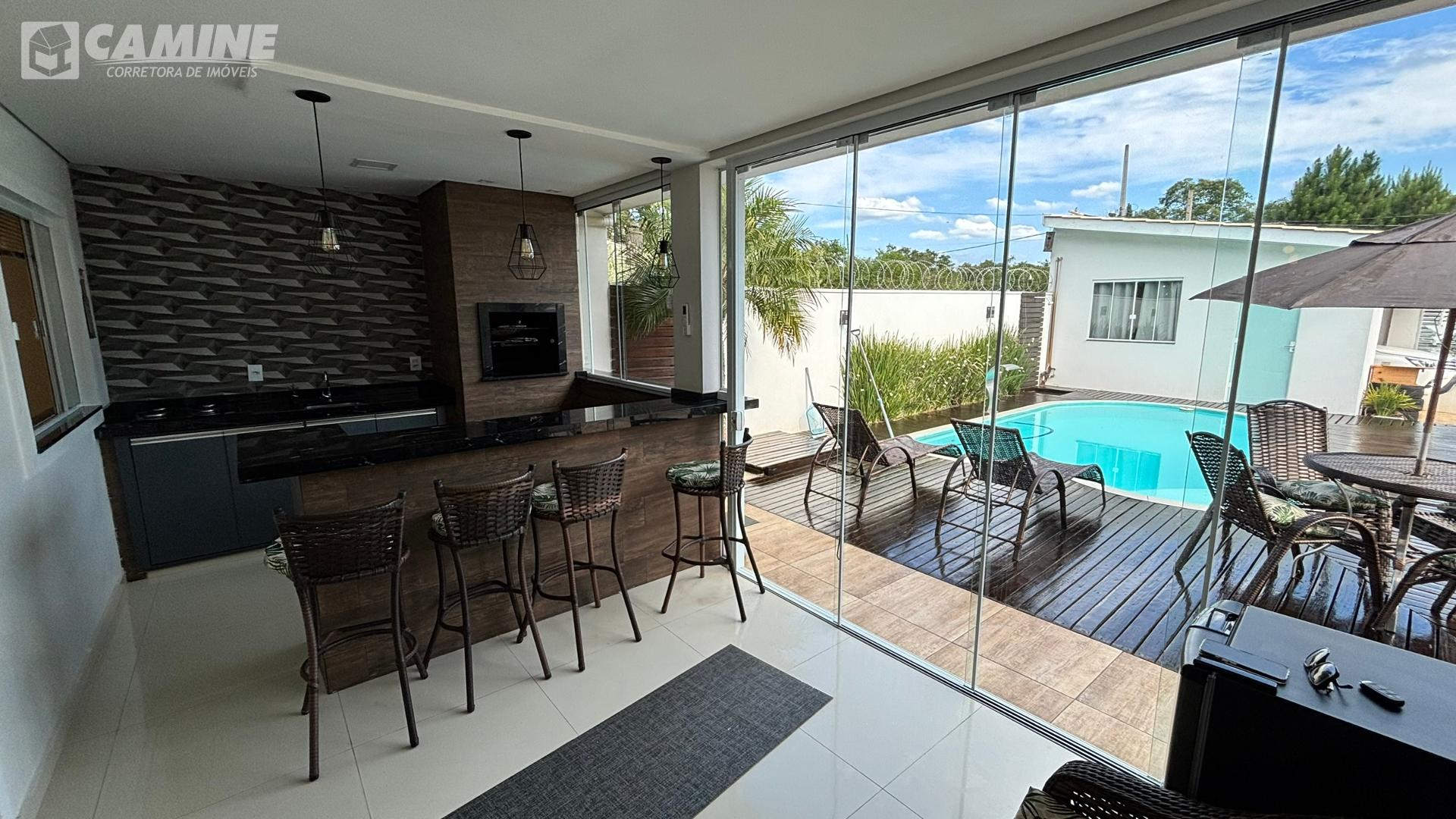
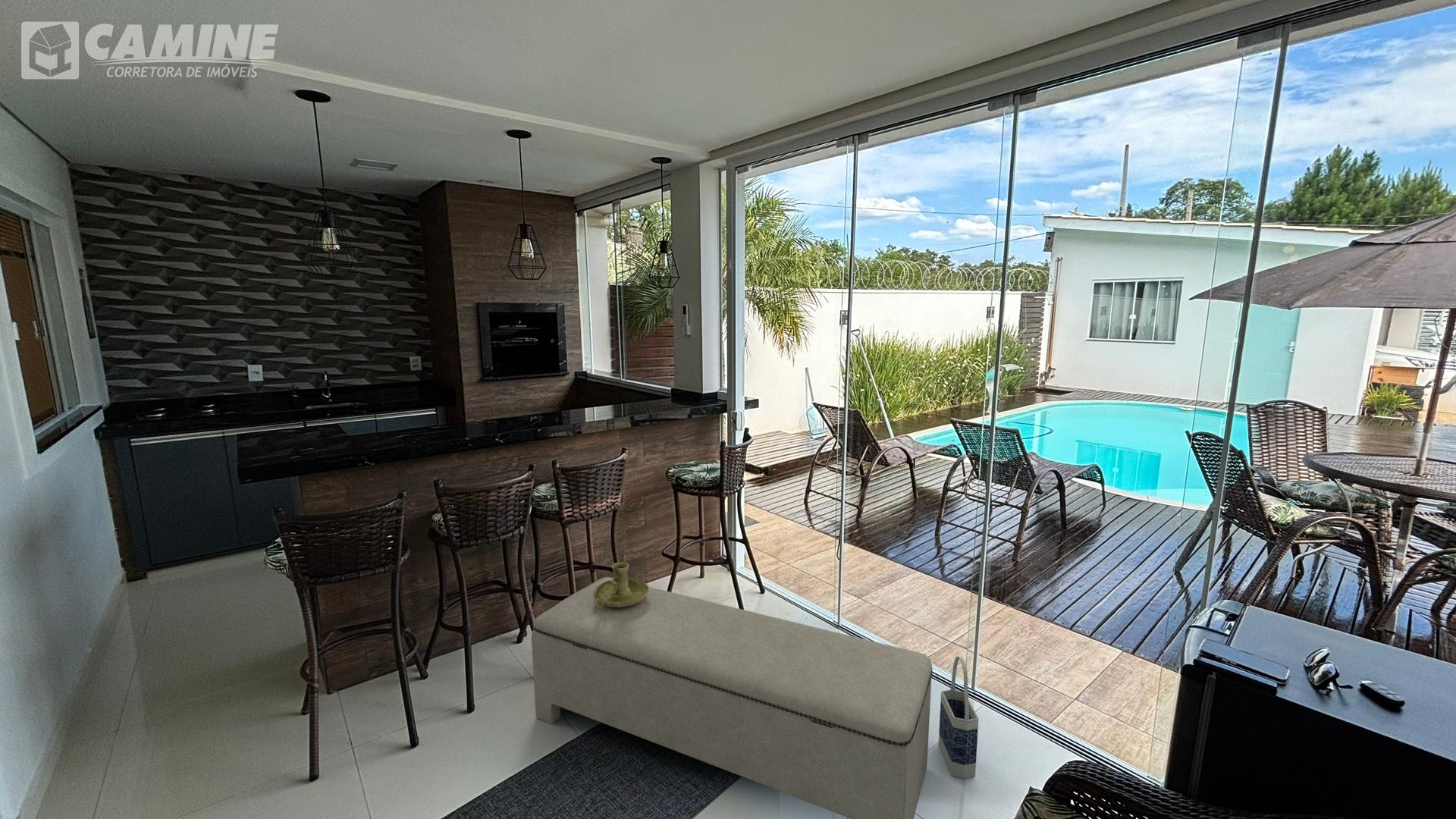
+ bag [938,656,980,779]
+ candle holder [593,561,649,608]
+ bench [531,576,934,819]
